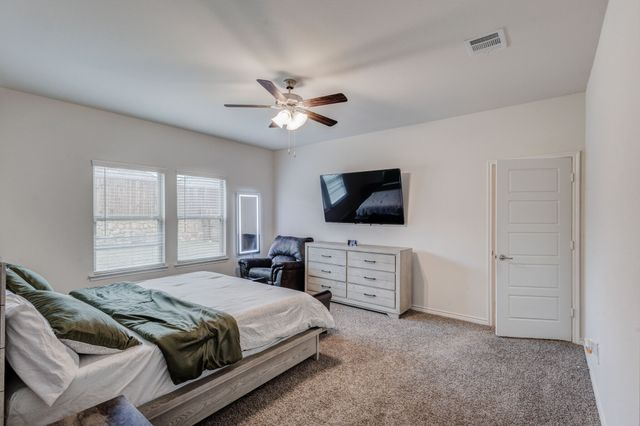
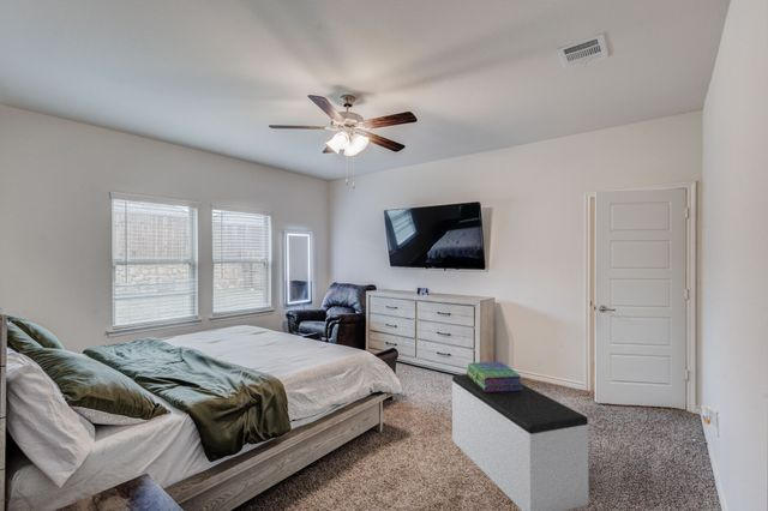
+ bench [451,373,590,511]
+ stack of books [466,361,524,392]
